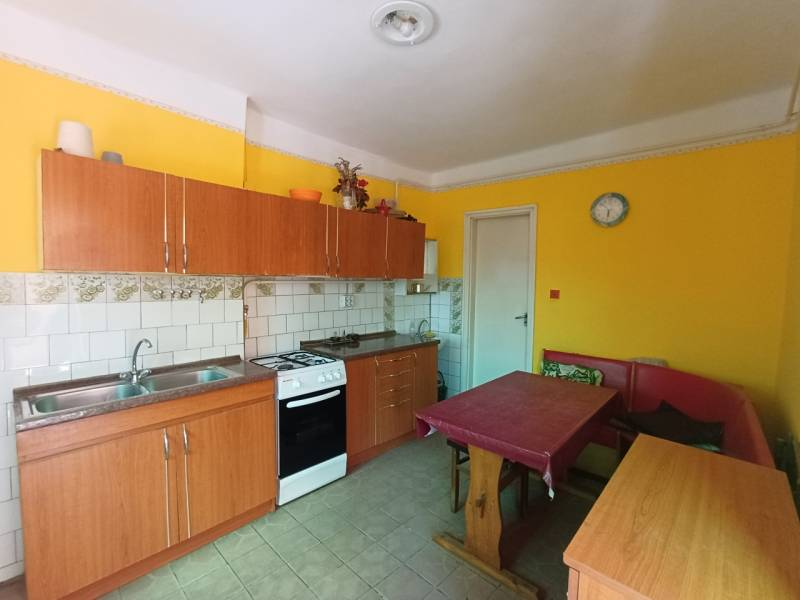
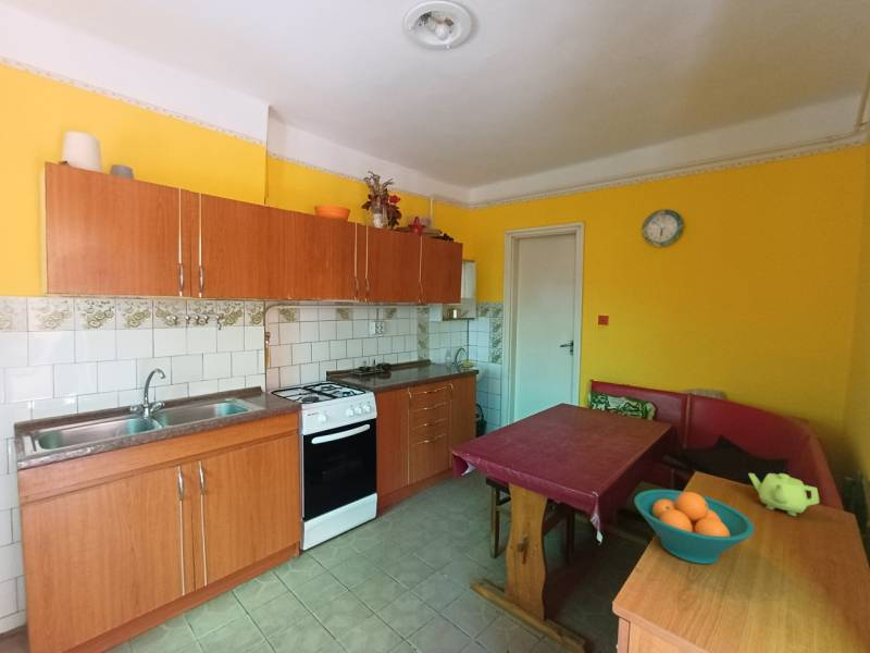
+ fruit bowl [633,489,756,565]
+ teapot [747,472,821,517]
